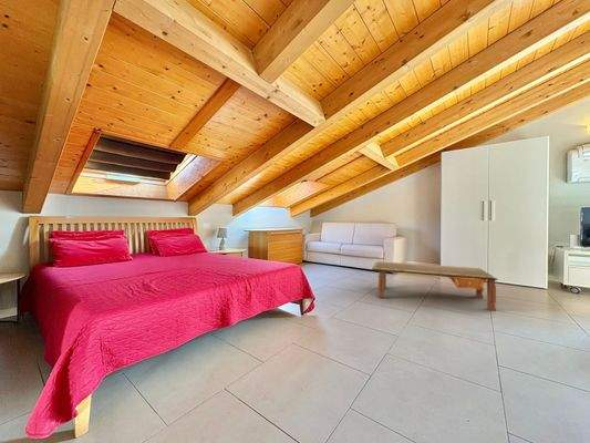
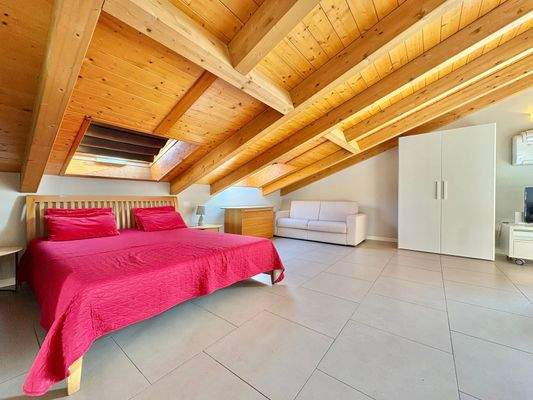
- coffee table [371,260,499,312]
